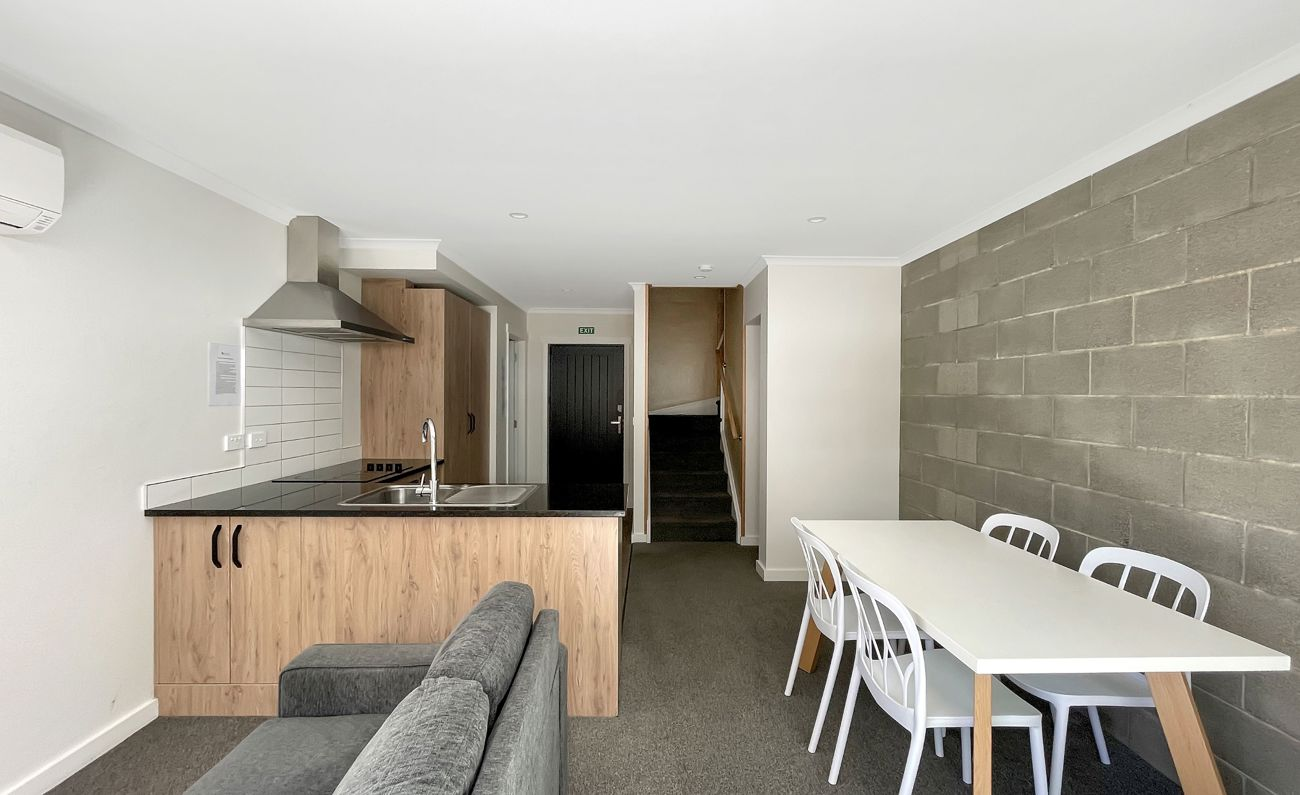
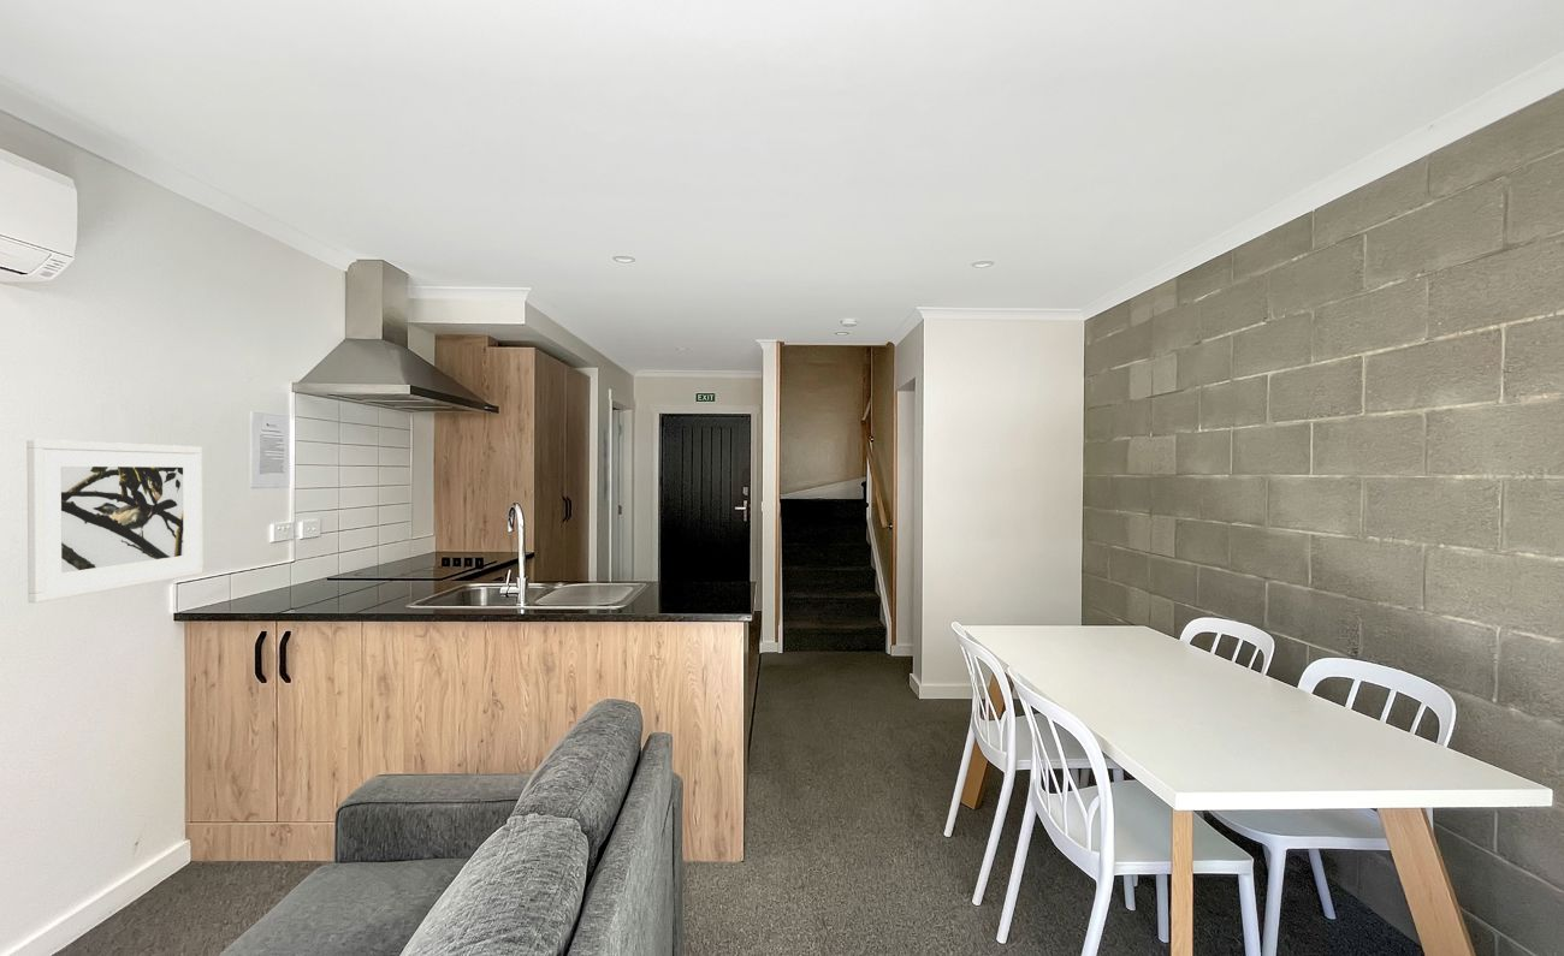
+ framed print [26,439,203,604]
